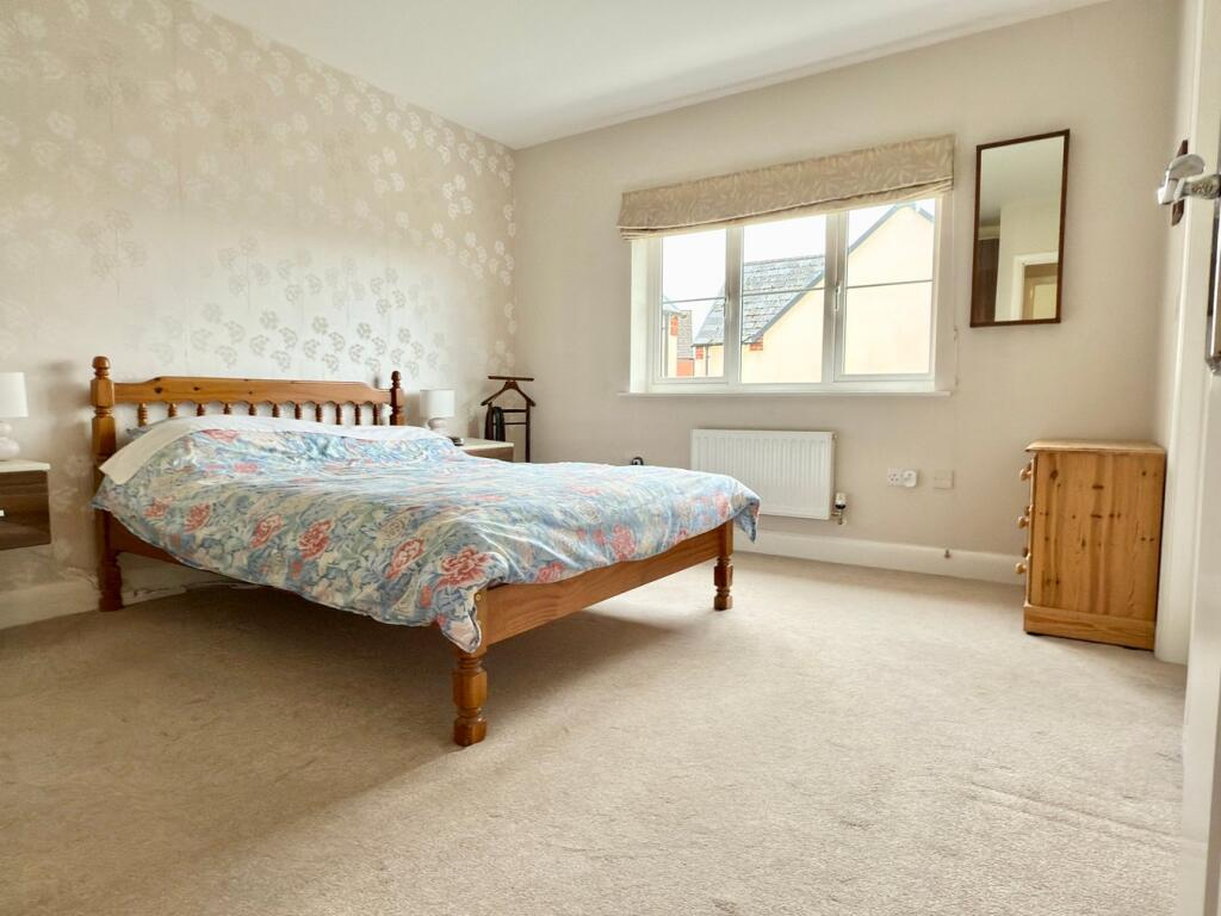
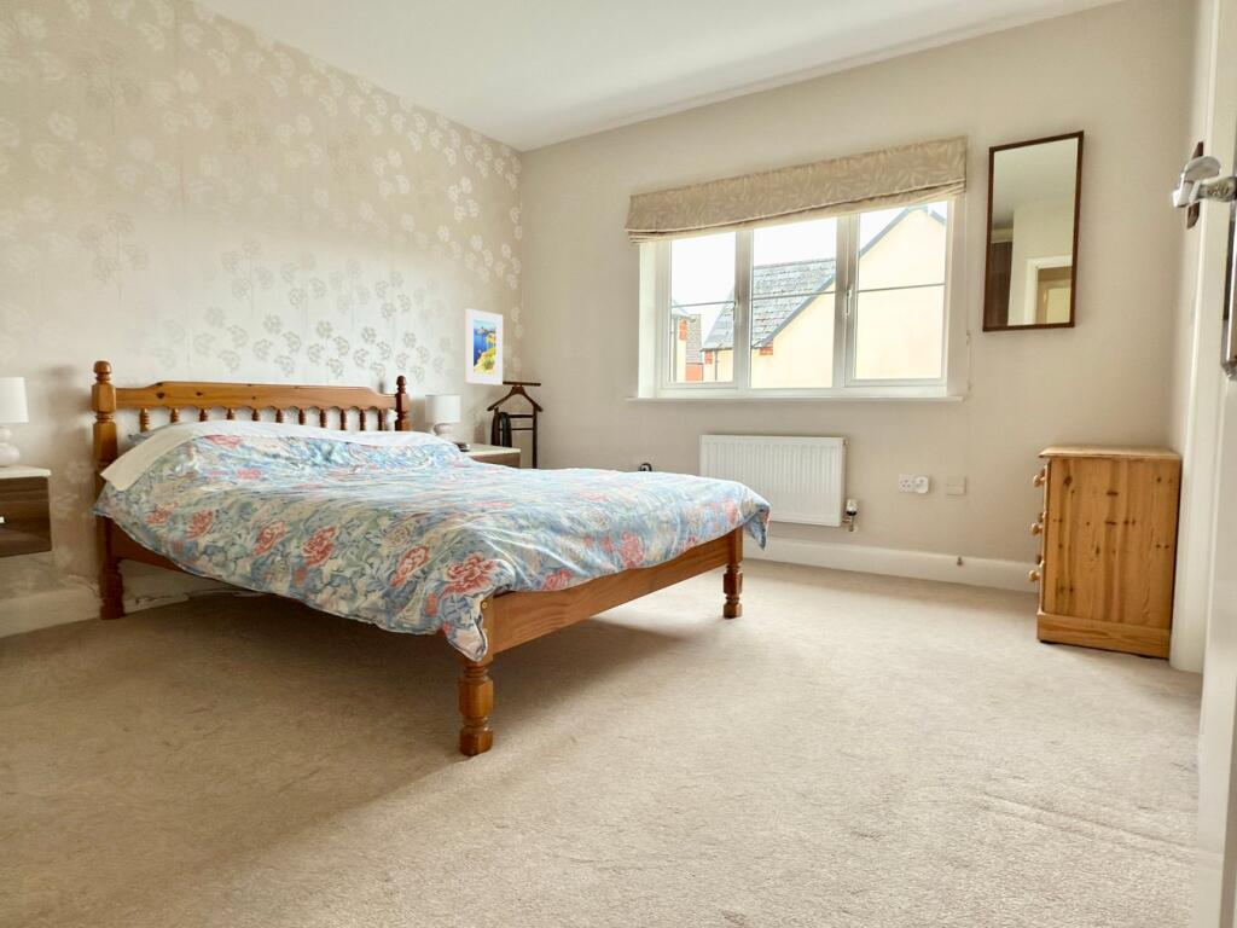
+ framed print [464,308,504,387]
